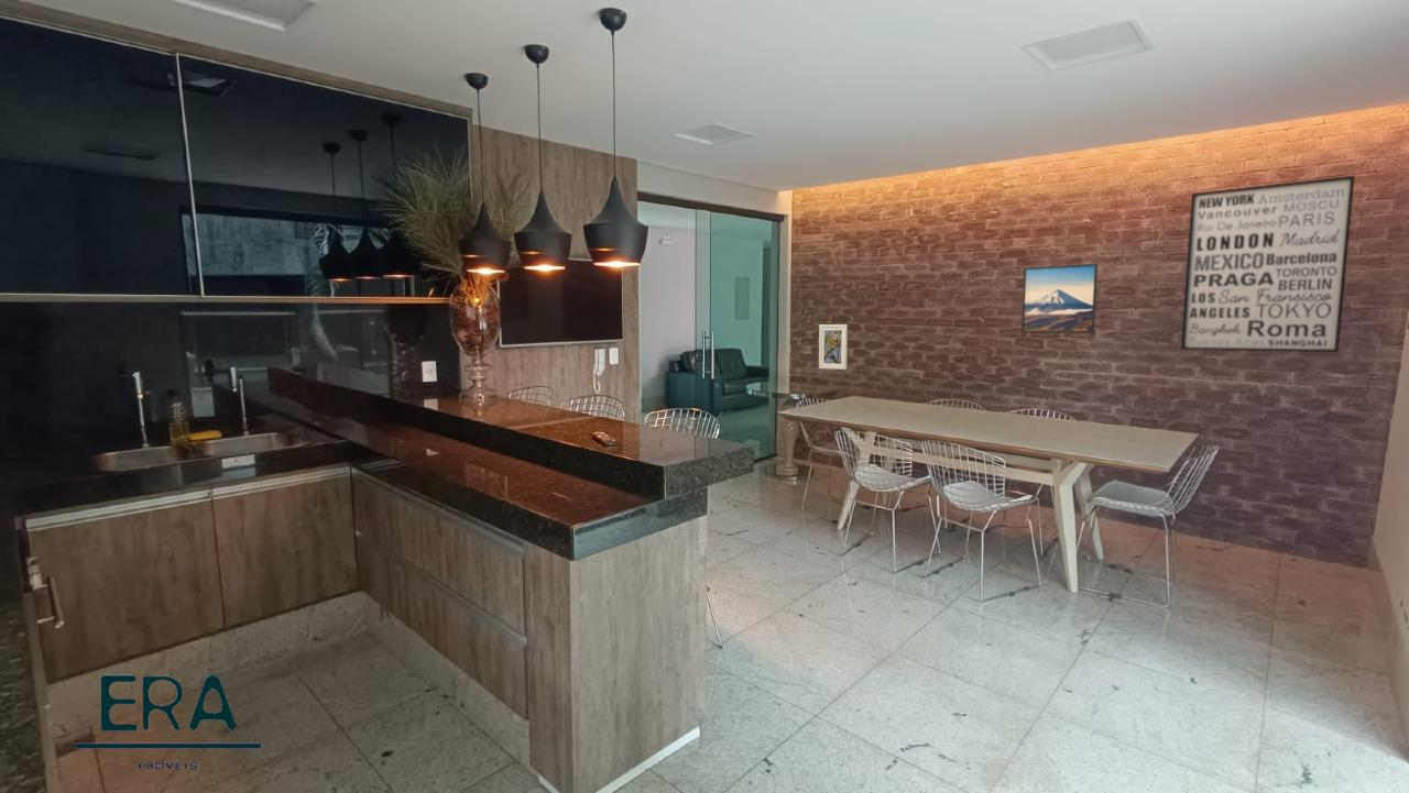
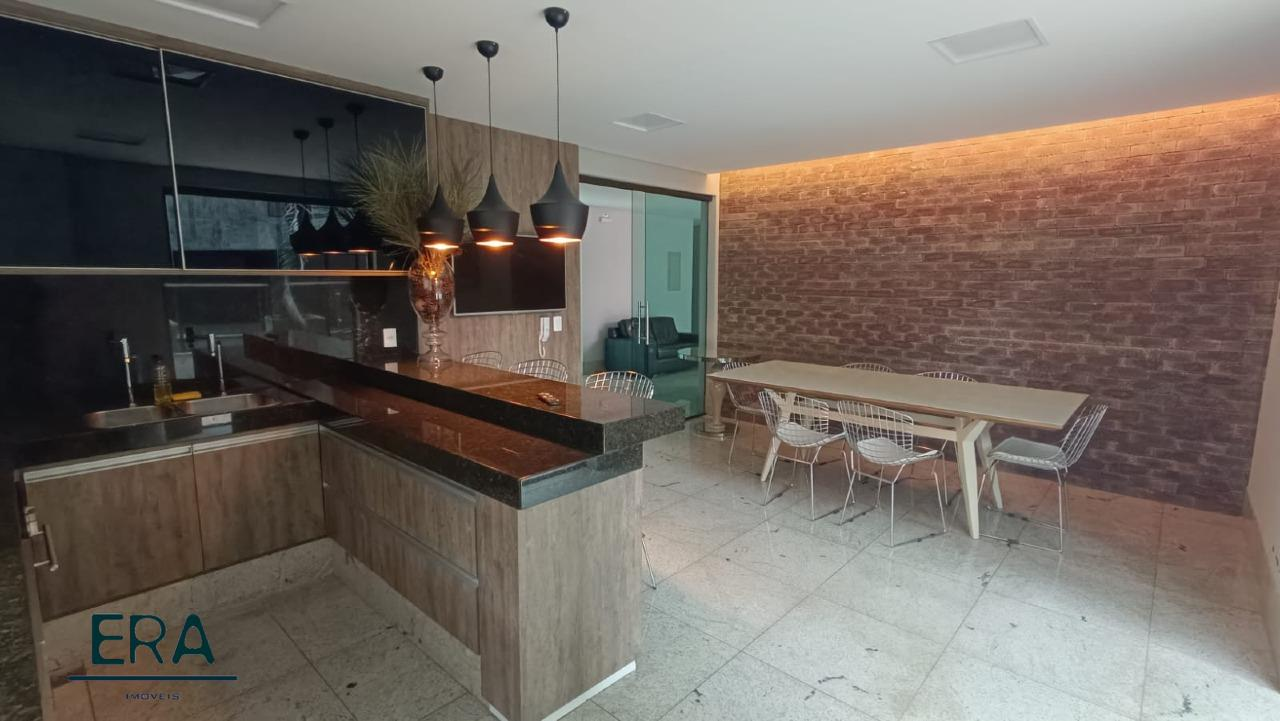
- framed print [818,323,849,371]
- wall art [1180,175,1356,353]
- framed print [1020,263,1099,334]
